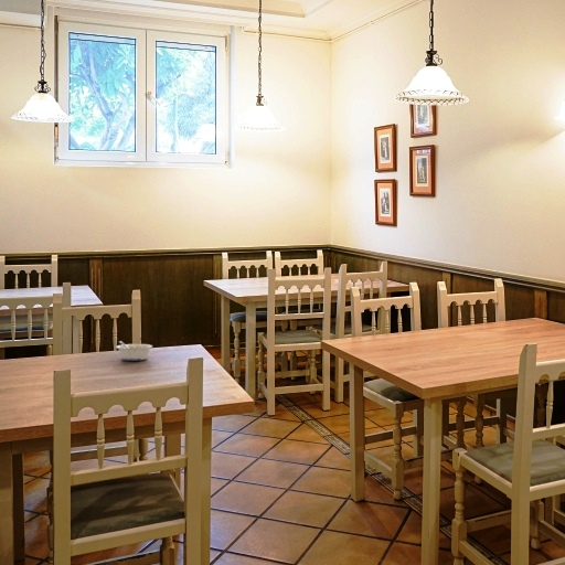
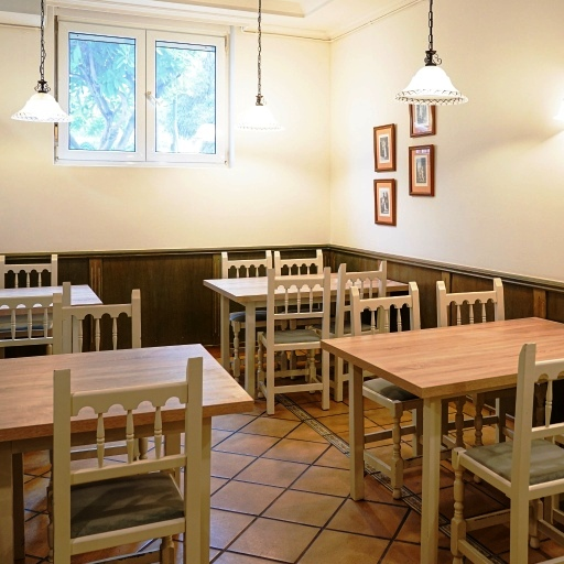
- legume [115,340,153,362]
